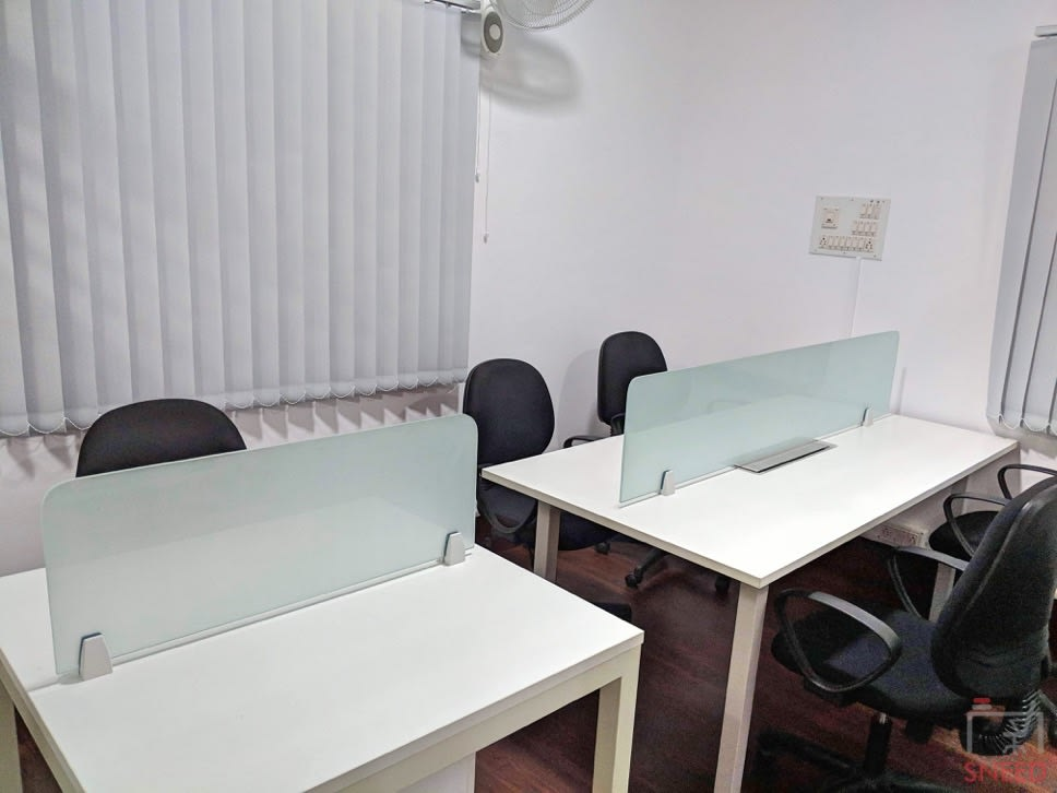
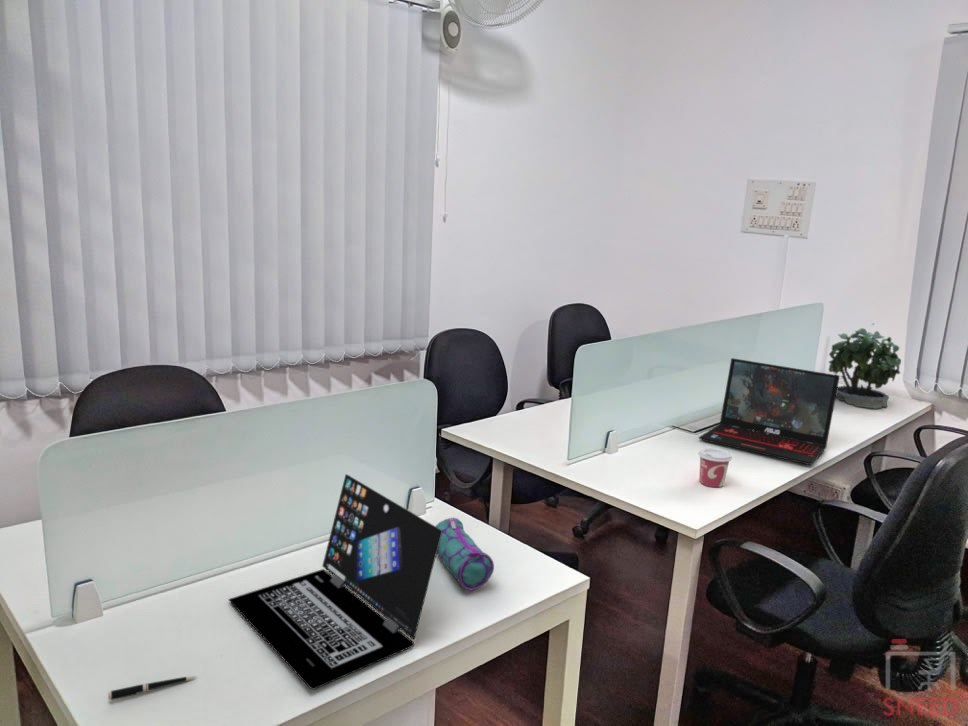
+ cup [697,447,733,488]
+ laptop [227,473,442,690]
+ pen [107,675,199,701]
+ potted plant [828,322,902,410]
+ laptop [698,357,841,466]
+ pencil case [435,516,495,591]
